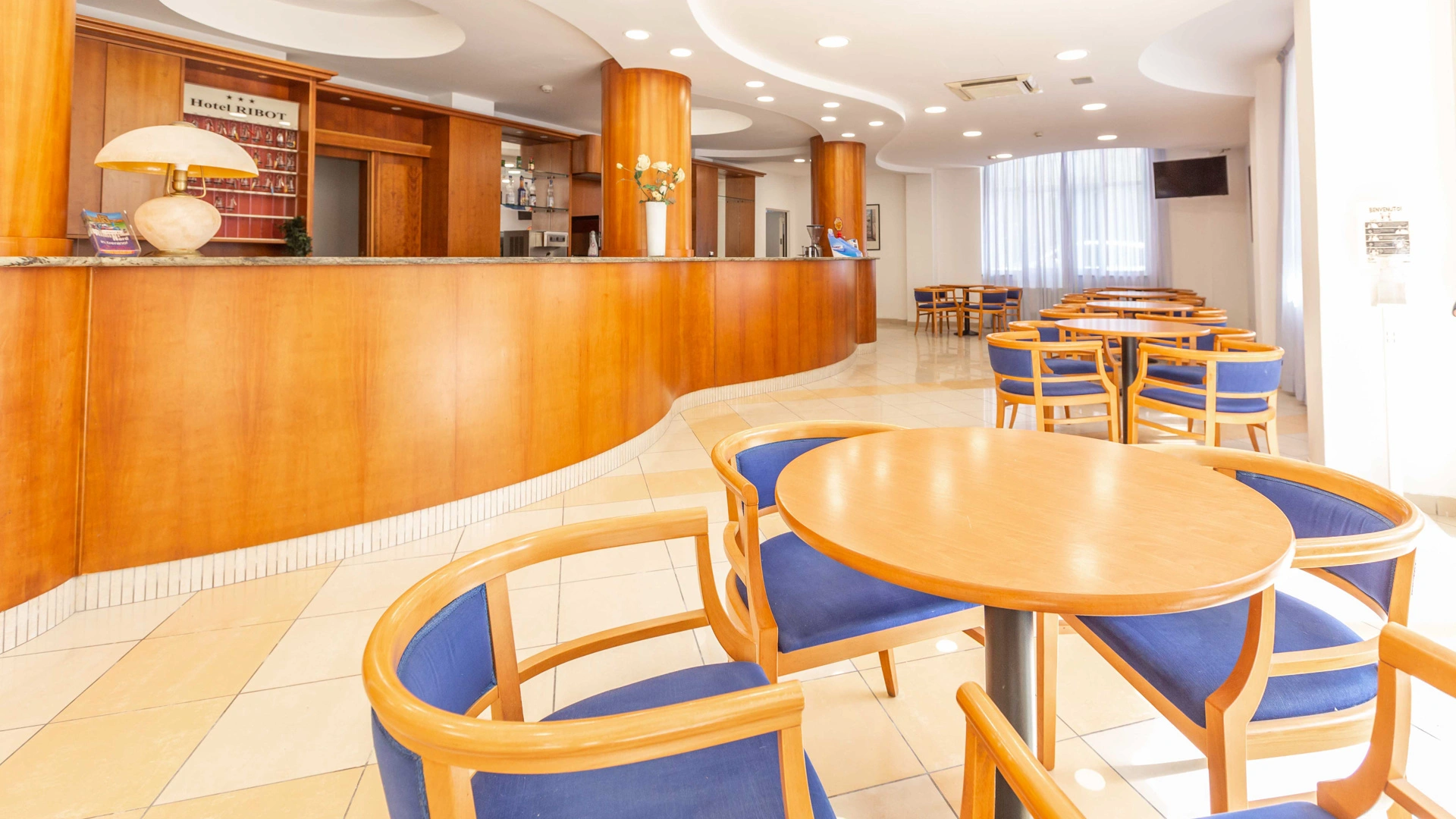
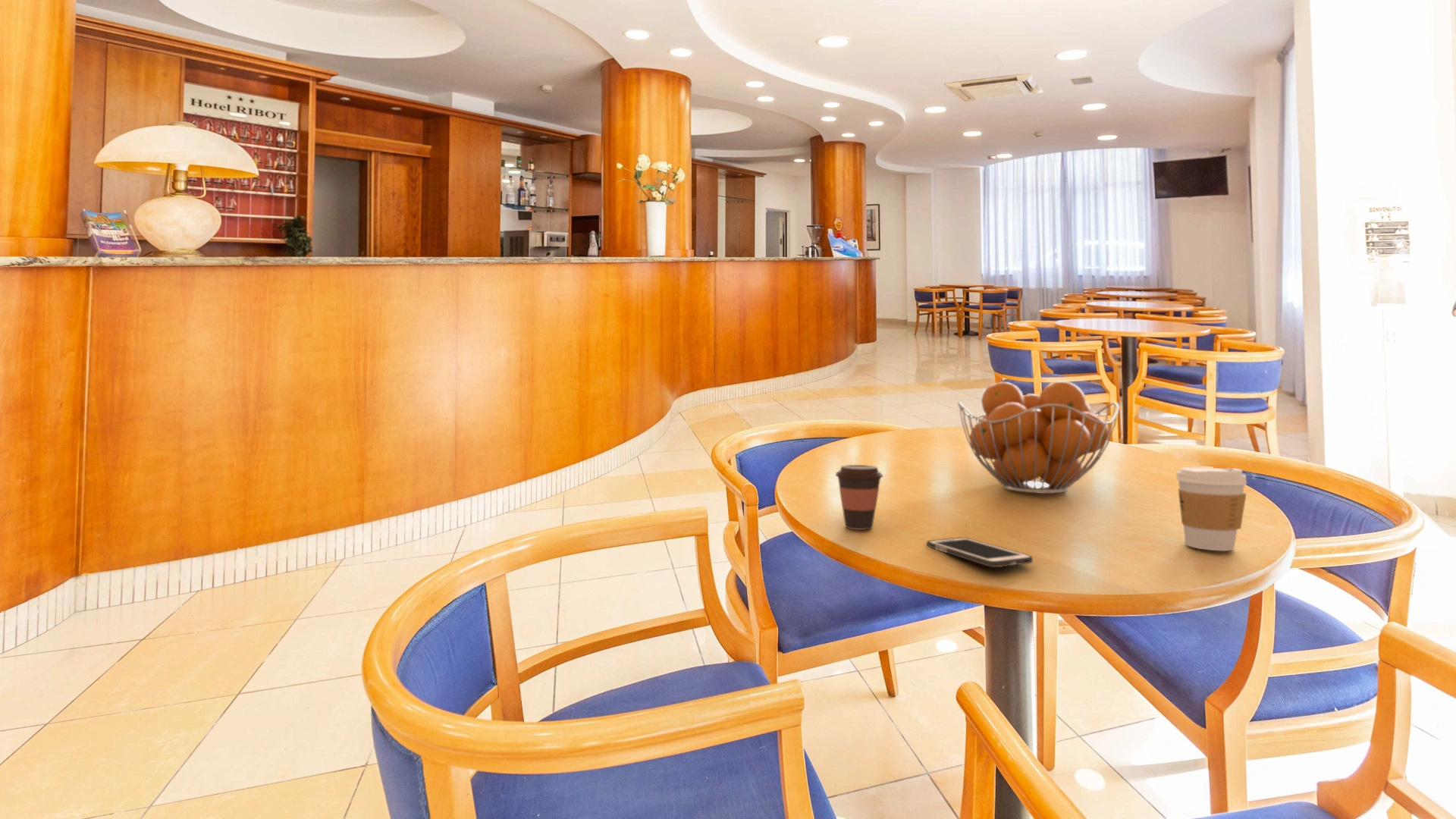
+ fruit basket [957,380,1120,494]
+ coffee cup [1175,466,1247,551]
+ cell phone [926,536,1034,568]
+ coffee cup [835,464,884,531]
